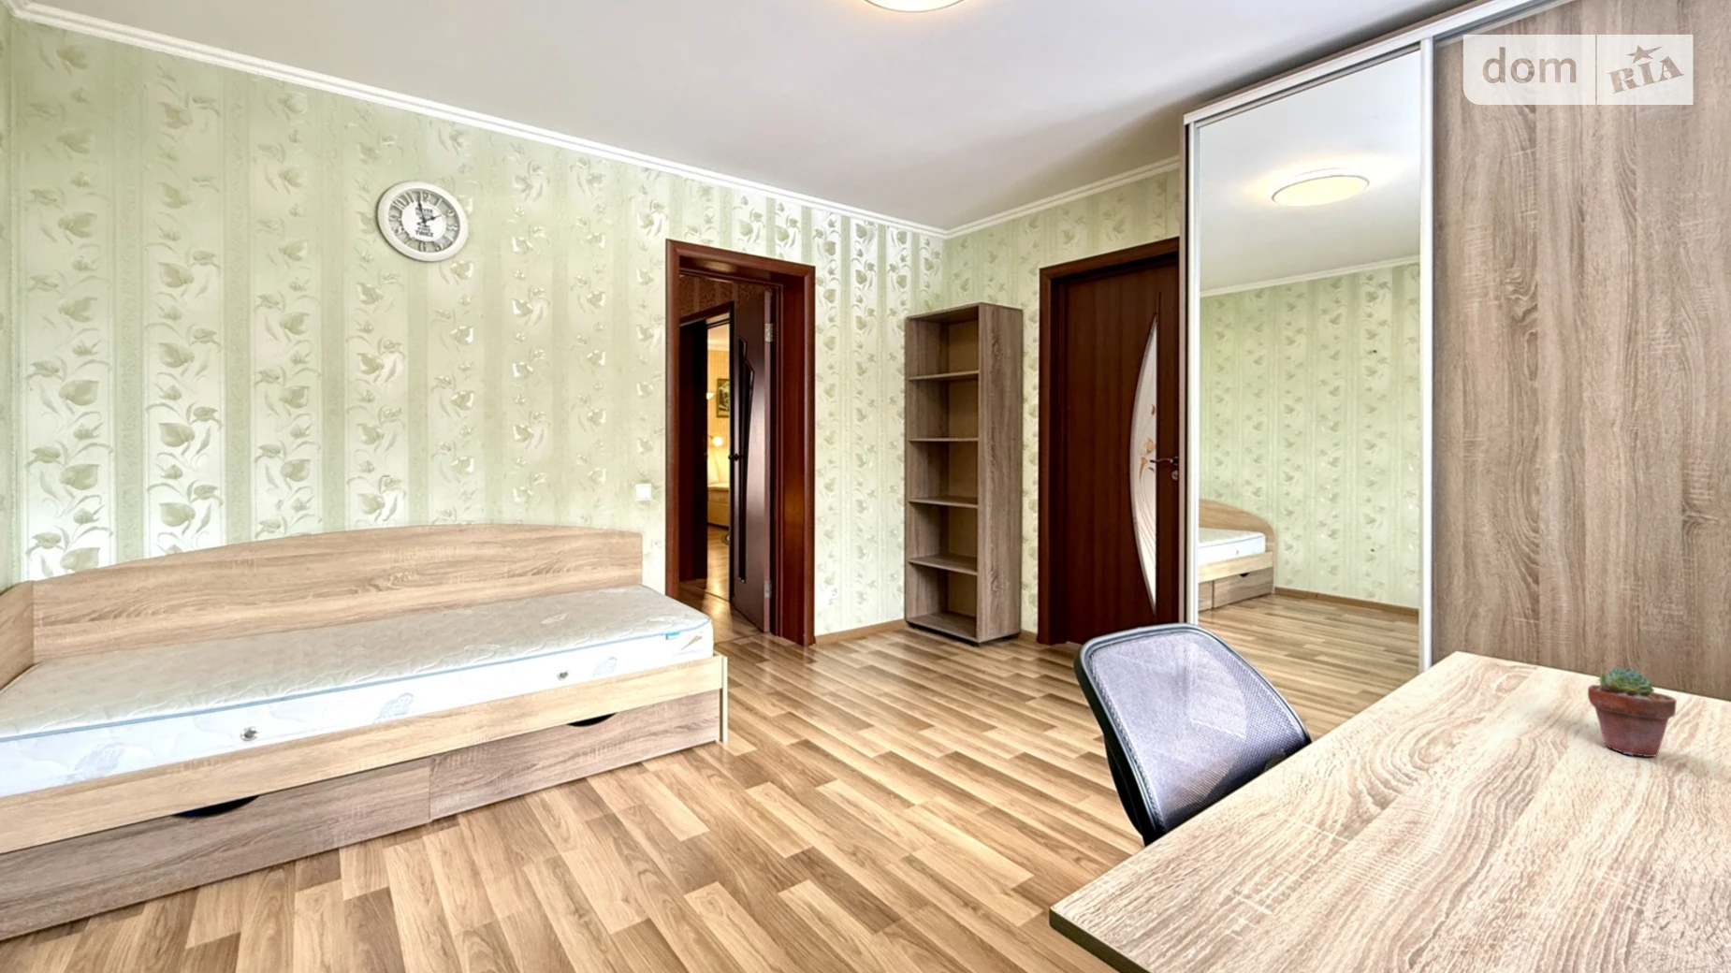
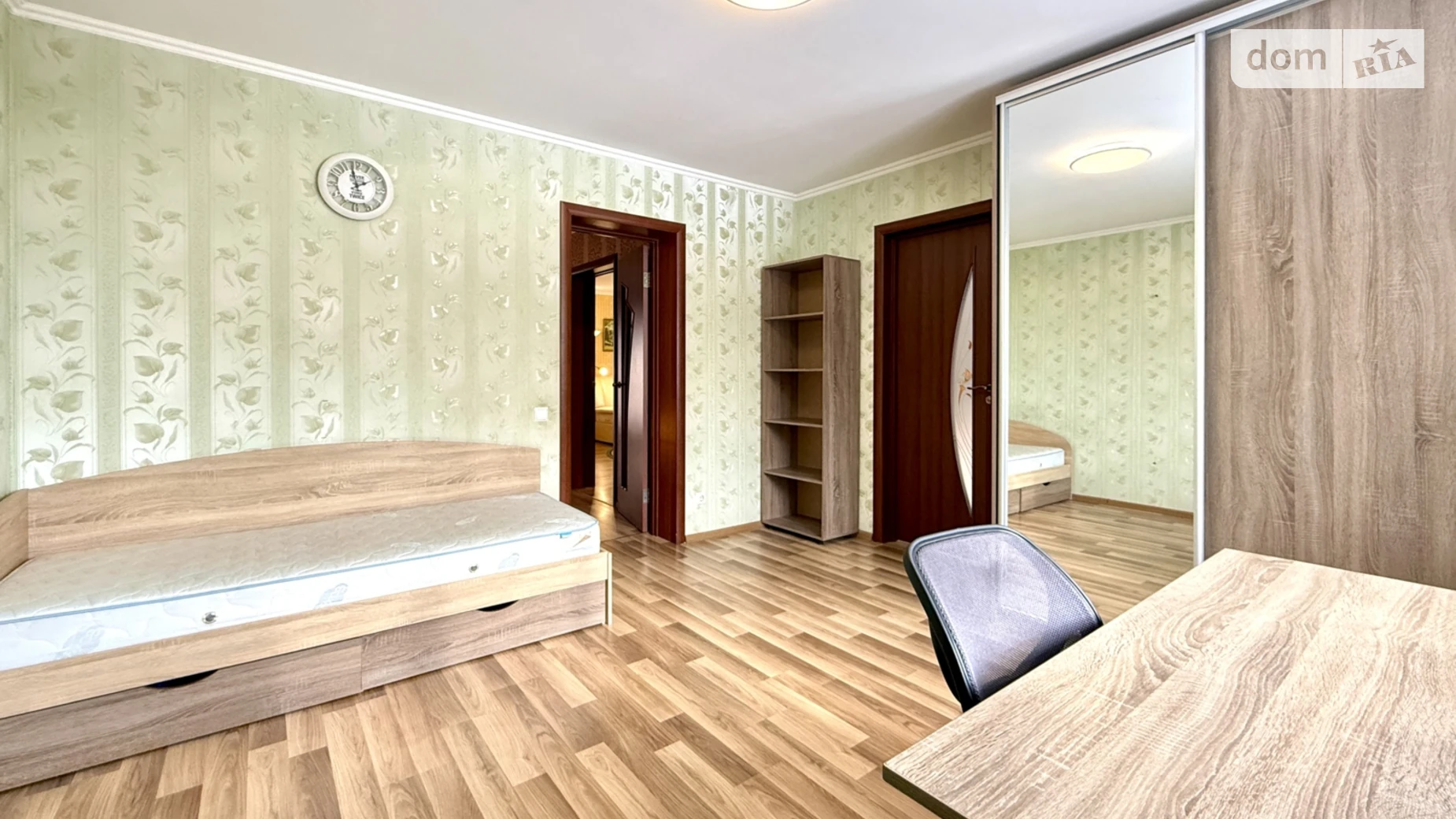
- potted succulent [1587,666,1678,758]
